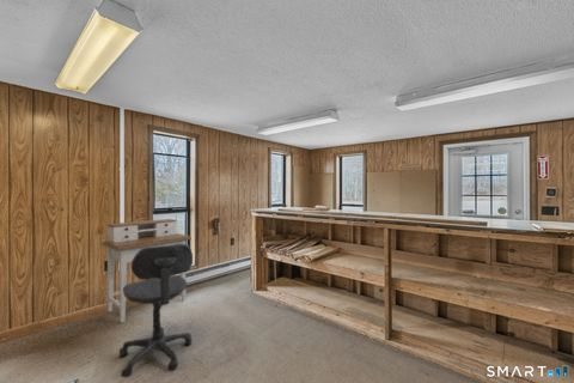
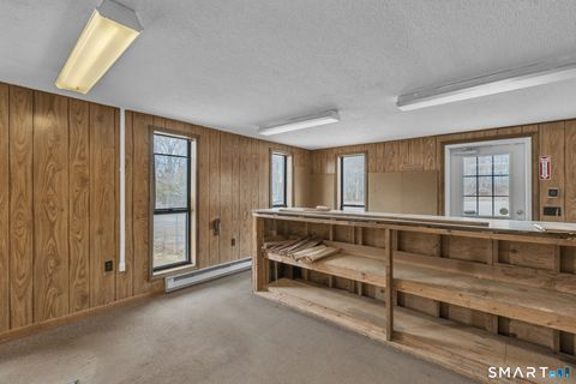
- office chair [118,243,194,378]
- desk [100,218,193,324]
